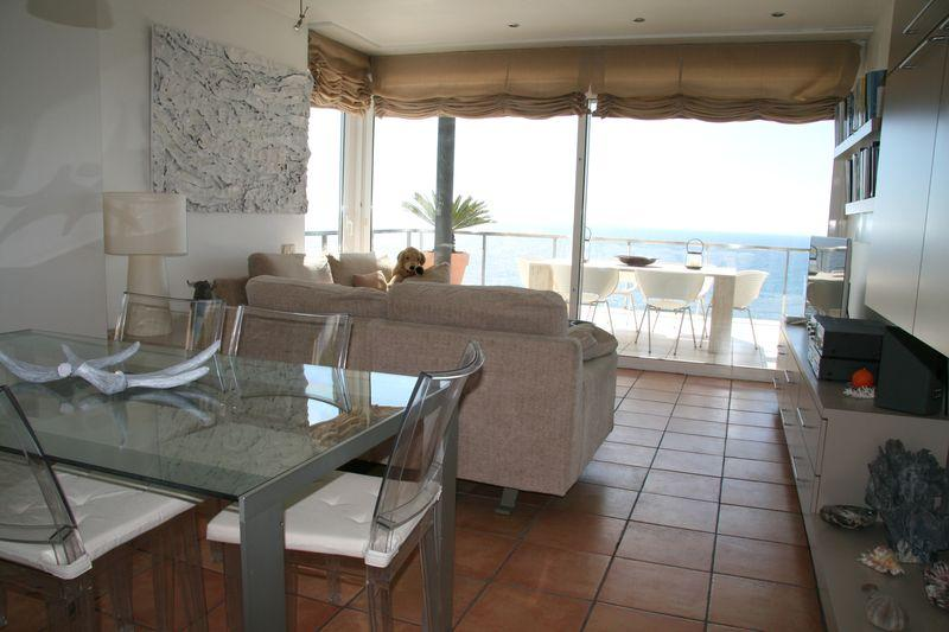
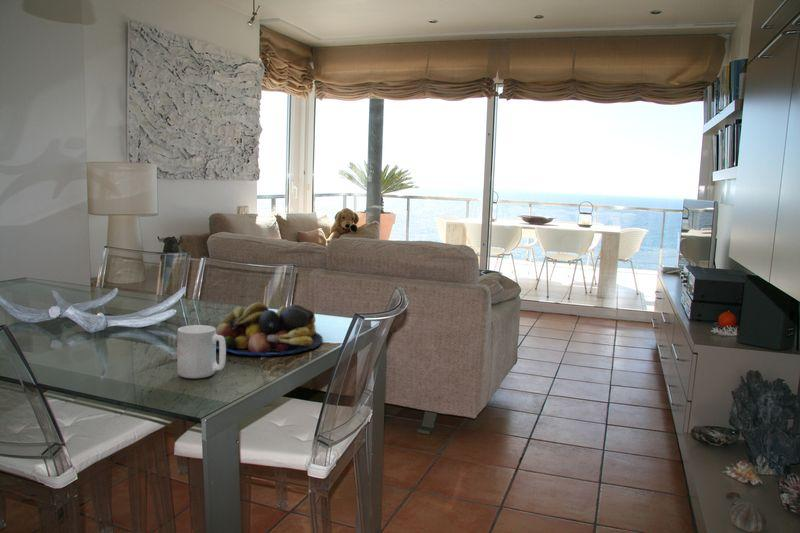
+ fruit bowl [215,301,324,356]
+ mug [176,324,227,379]
